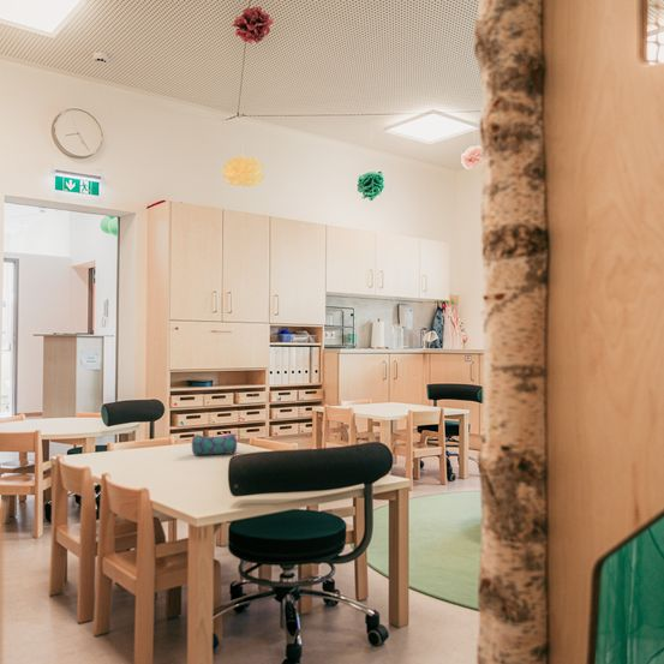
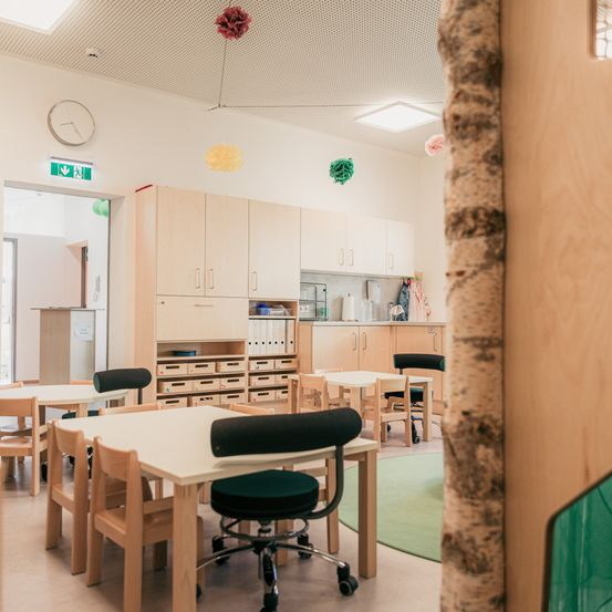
- pencil case [191,432,238,456]
